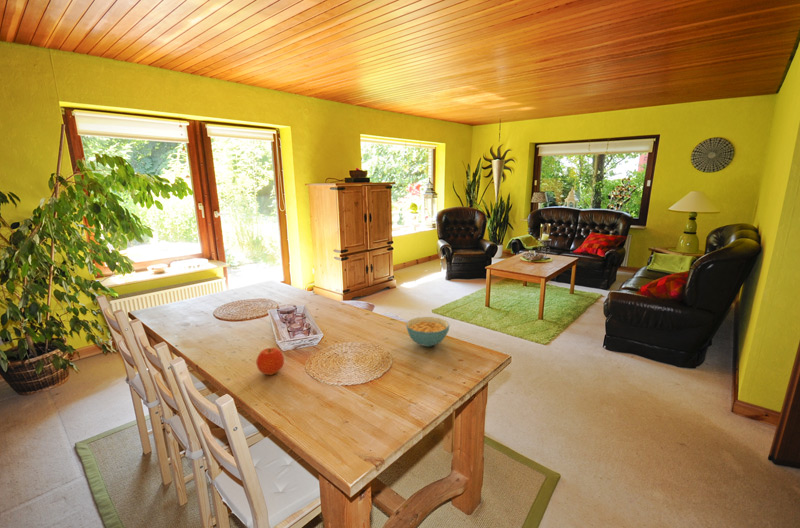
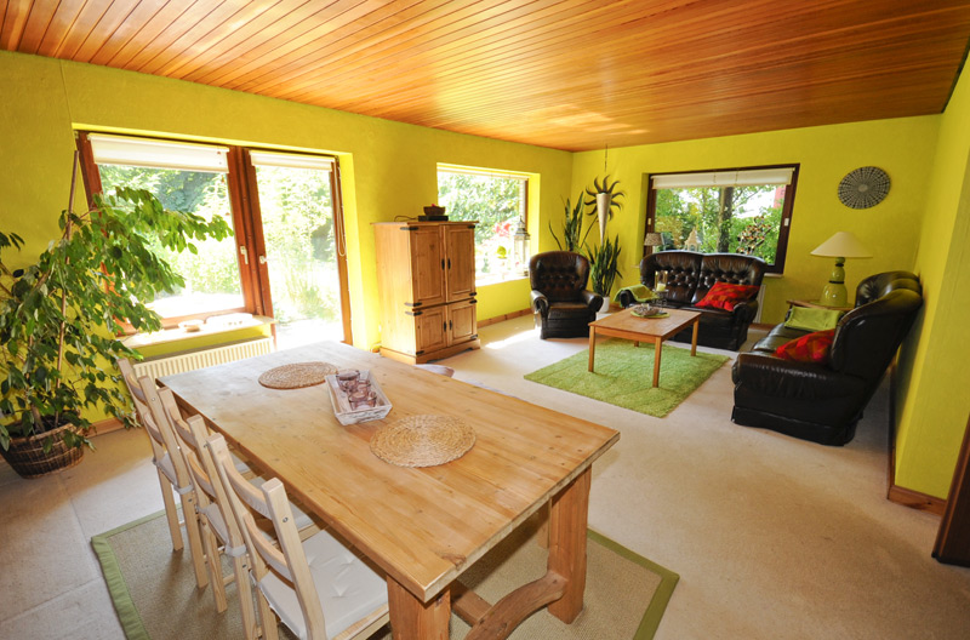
- cereal bowl [405,316,450,348]
- fruit [255,347,285,376]
